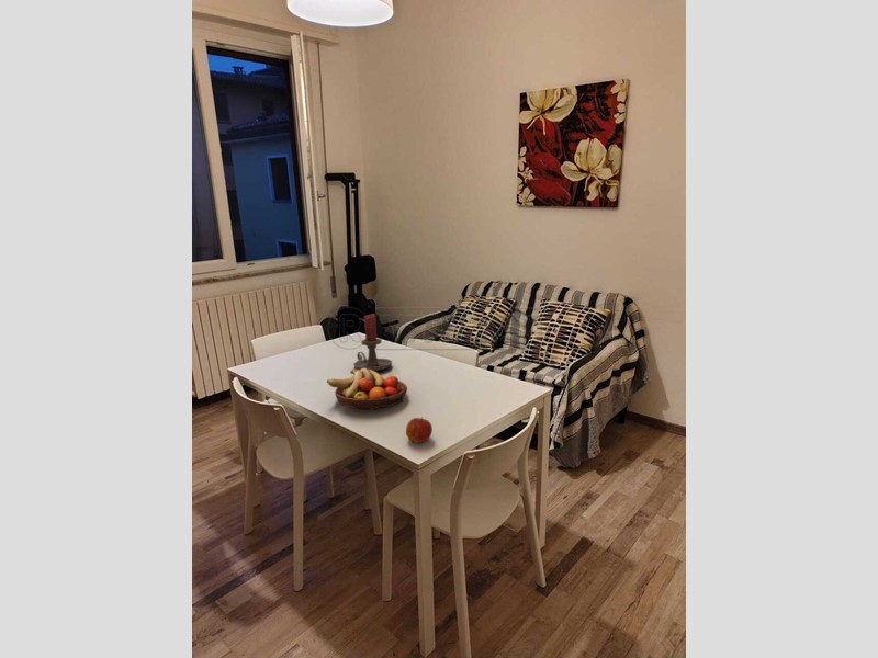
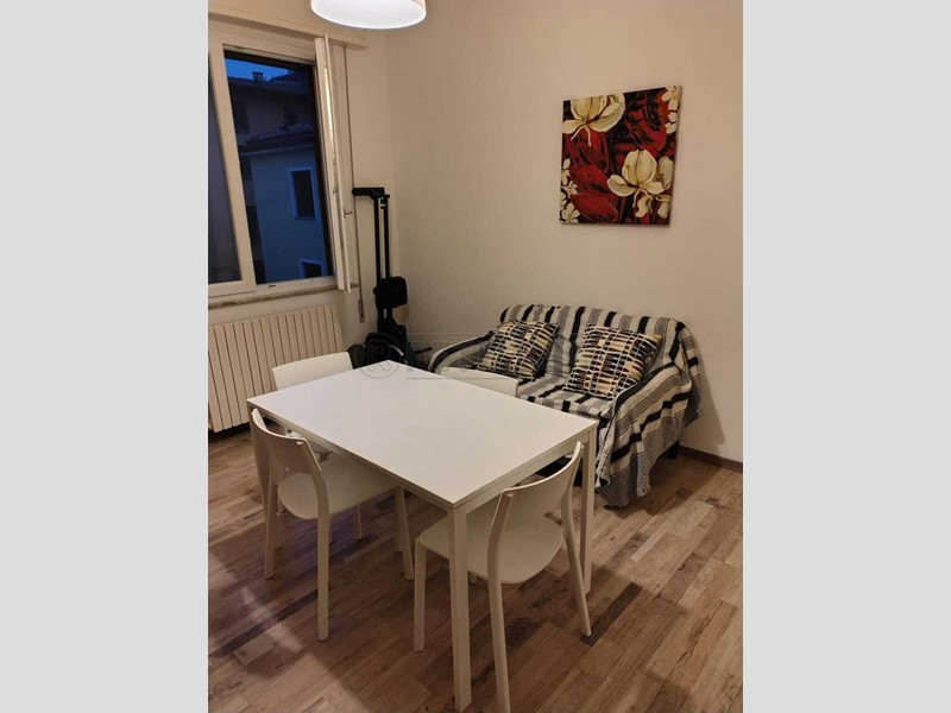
- apple [405,416,434,444]
- fruit bowl [326,368,408,410]
- candle holder [352,313,393,372]
